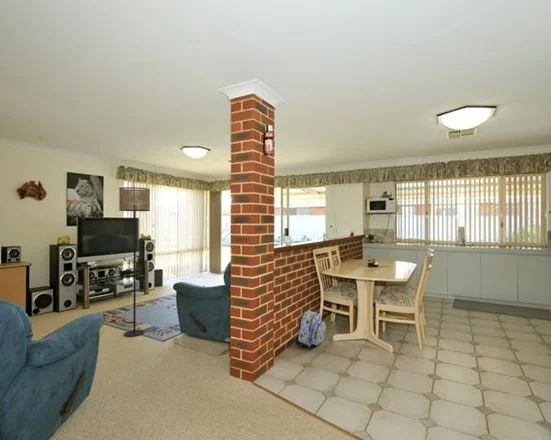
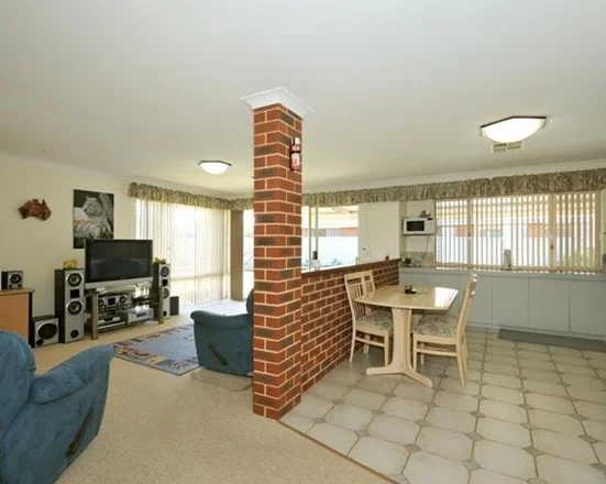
- floor lamp [118,186,151,337]
- backpack [294,310,327,349]
